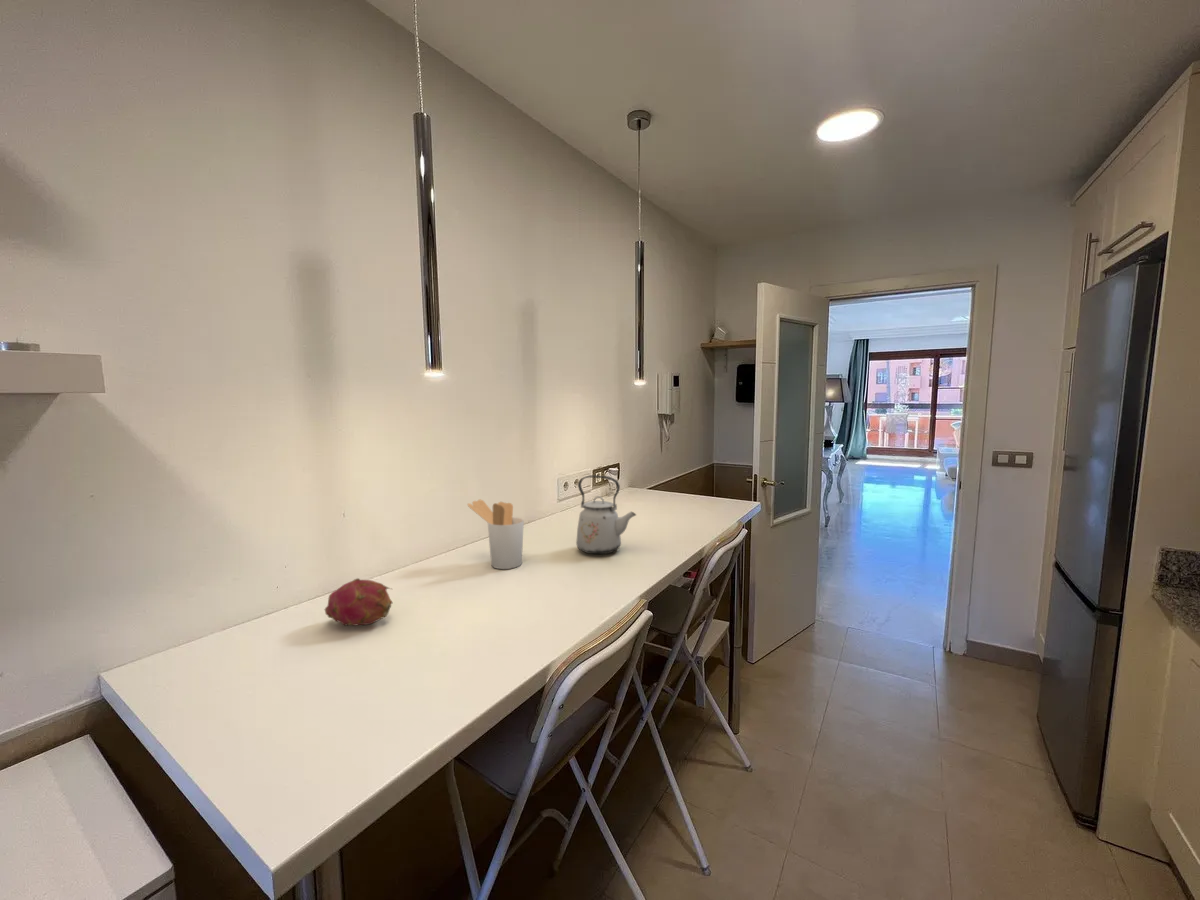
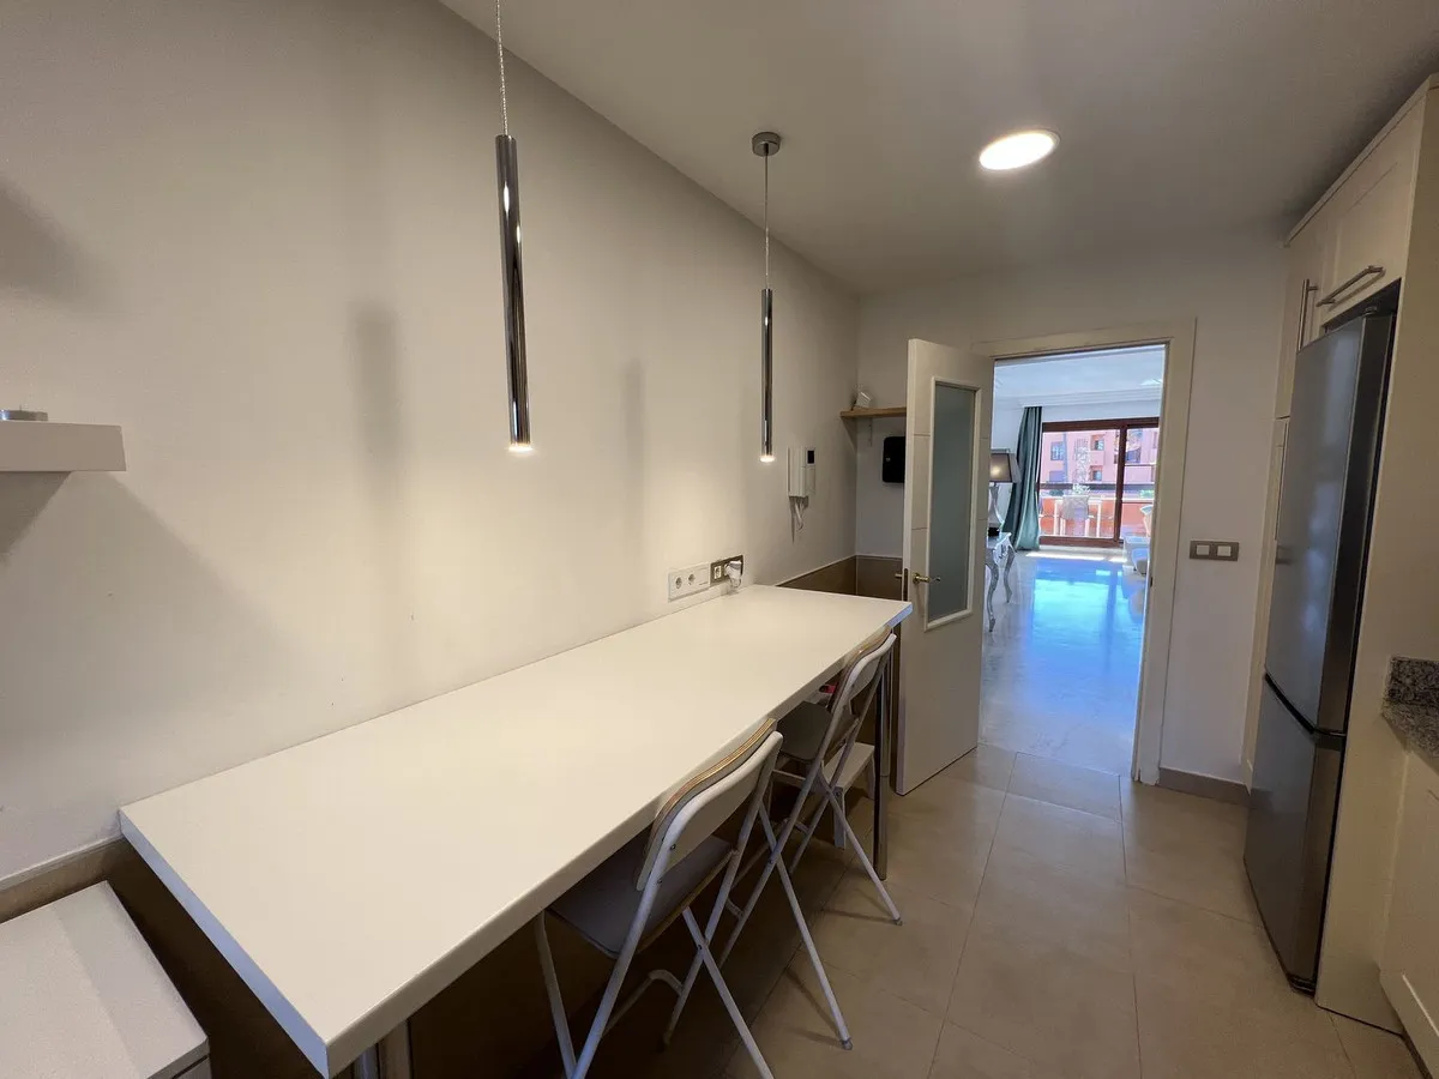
- kettle [575,474,637,555]
- fruit [324,577,393,627]
- utensil holder [467,499,525,570]
